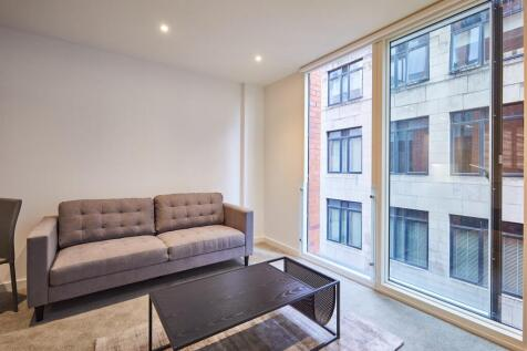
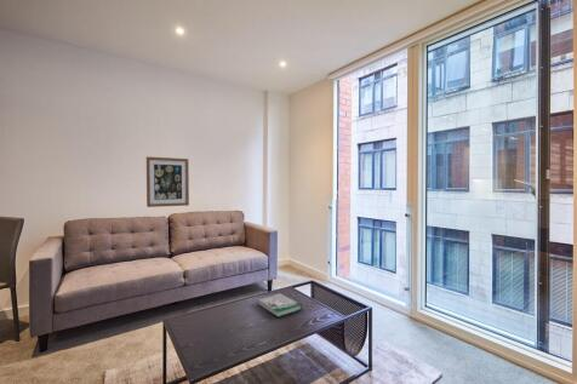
+ wall art [145,155,190,208]
+ book [256,292,304,319]
